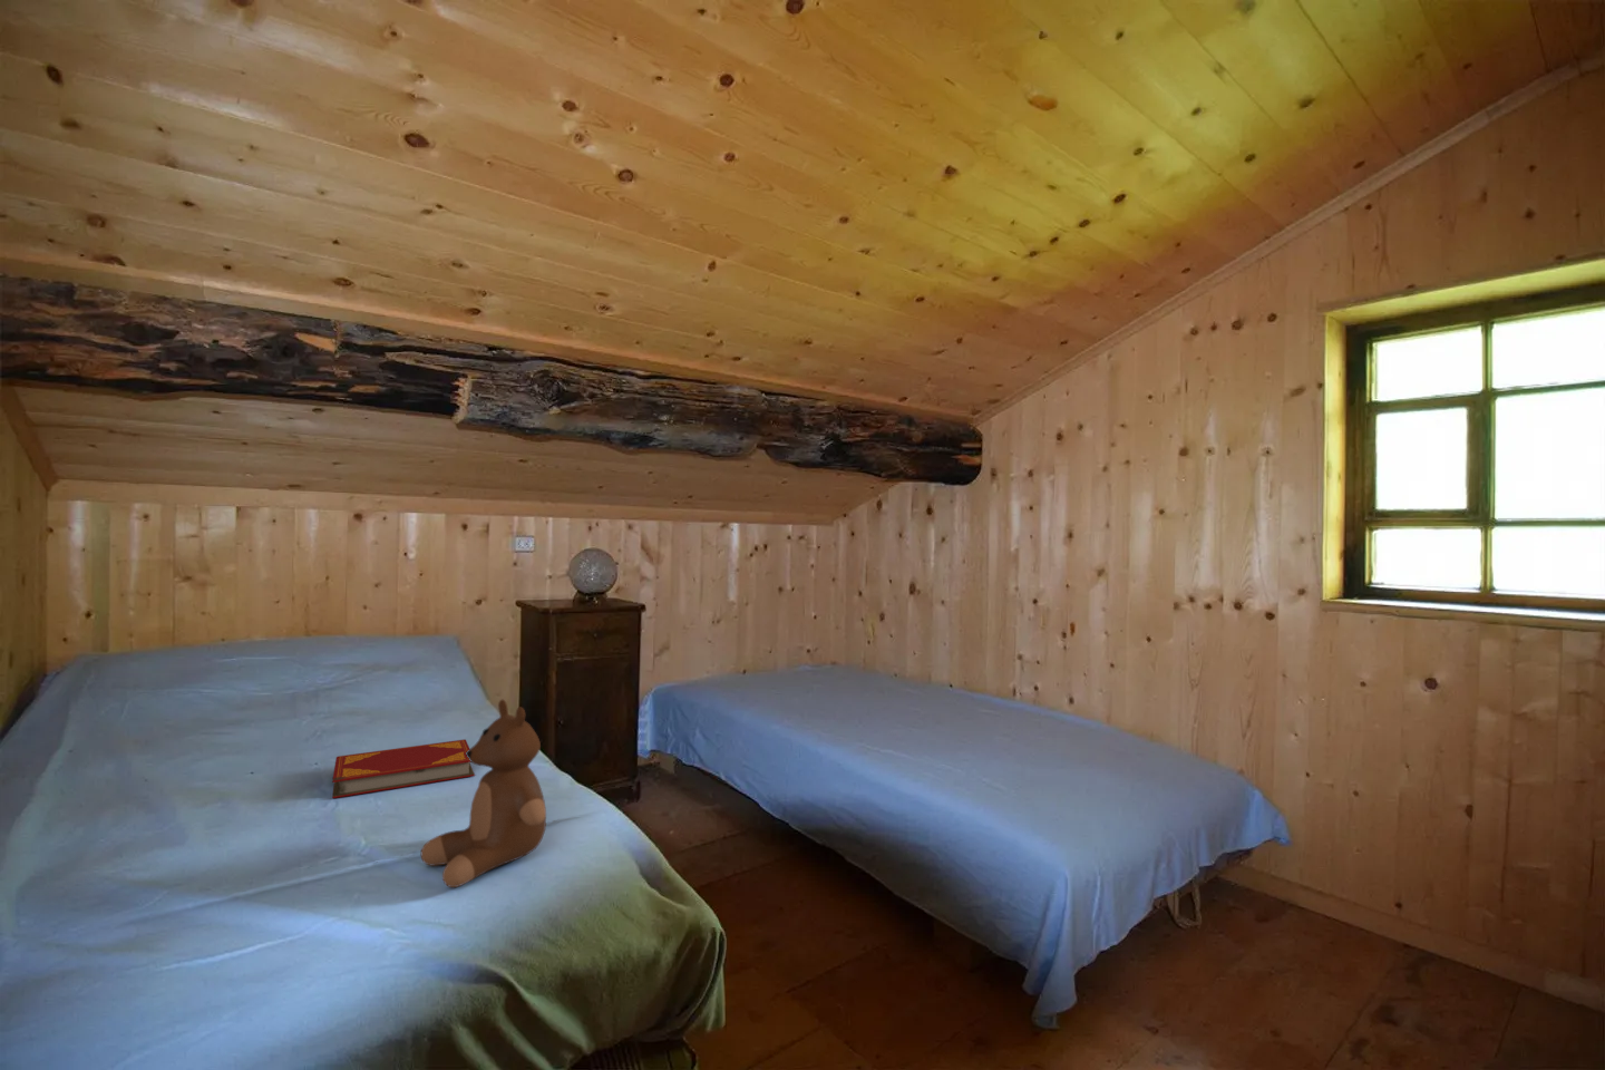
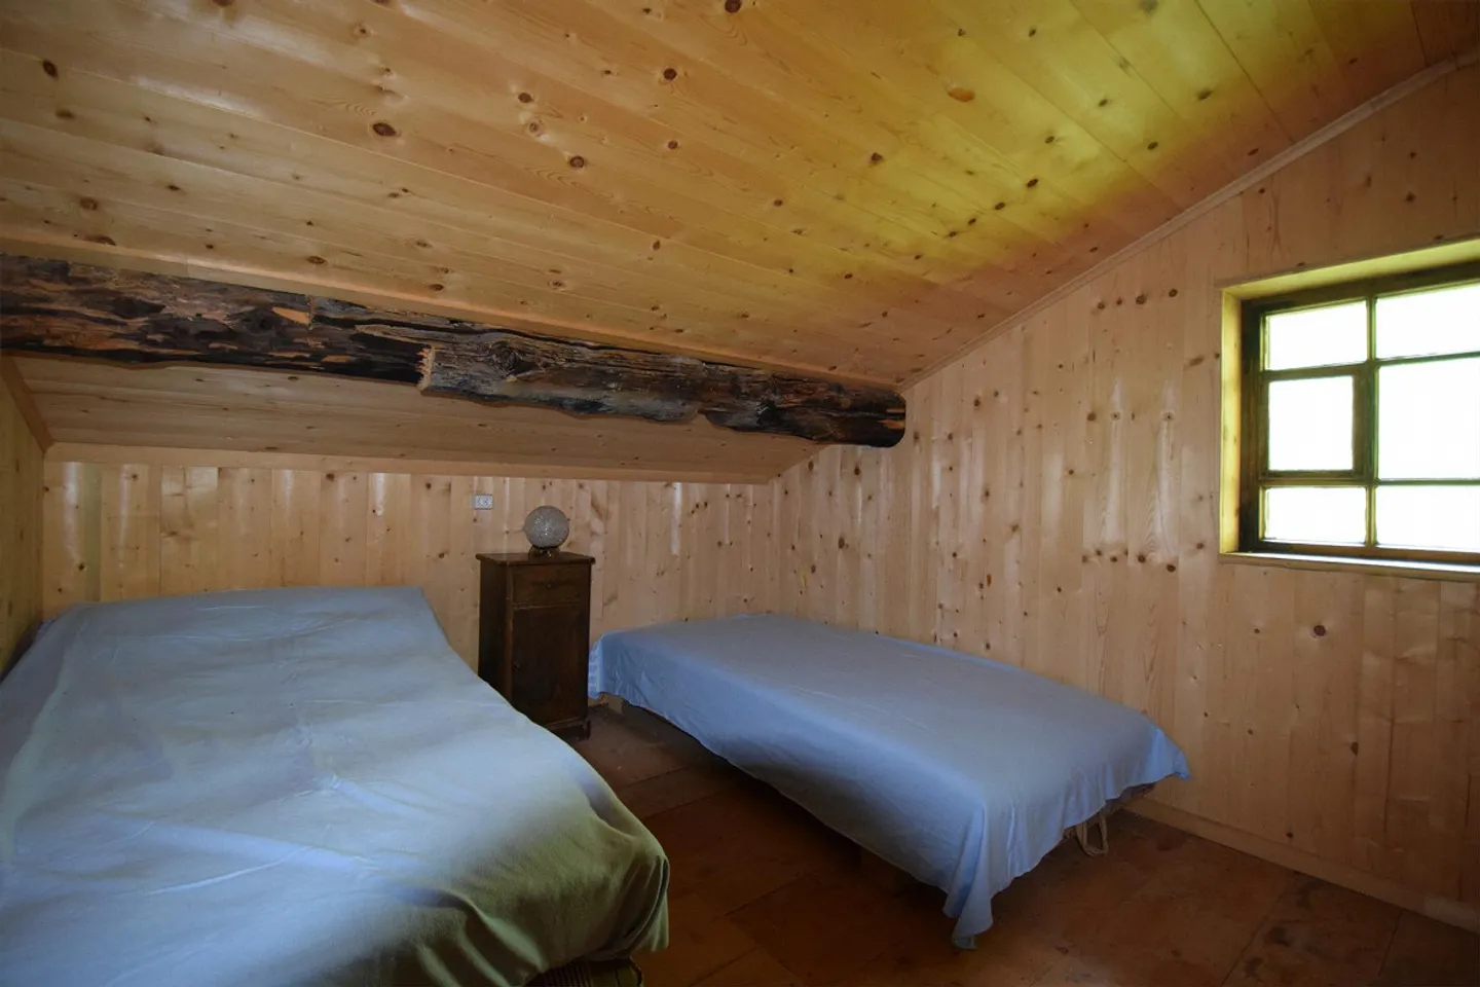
- teddy bear [420,699,547,888]
- hardback book [331,738,476,799]
